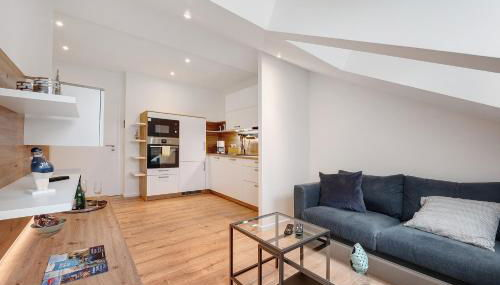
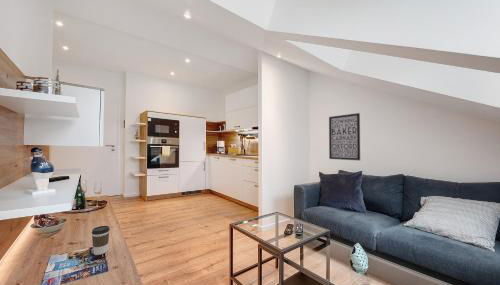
+ coffee cup [91,225,111,256]
+ wall art [328,112,361,161]
